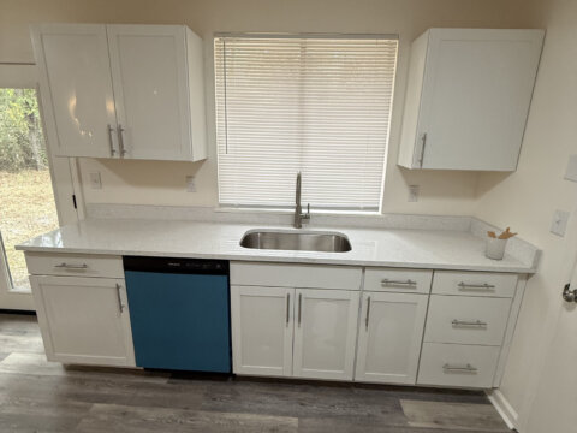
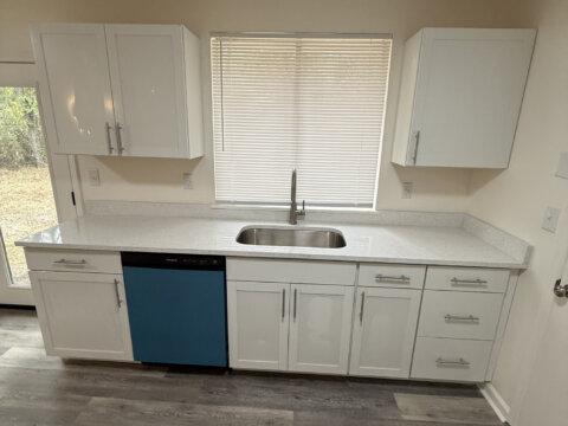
- utensil holder [484,226,518,261]
